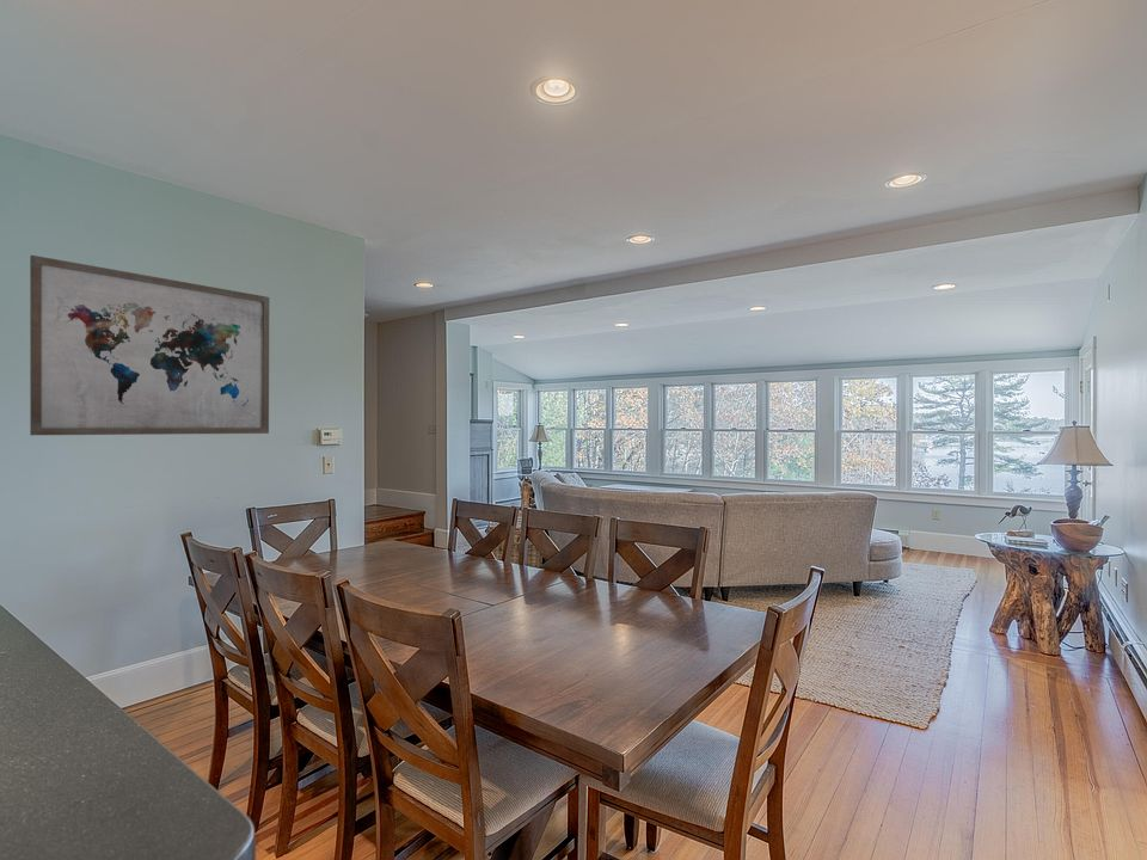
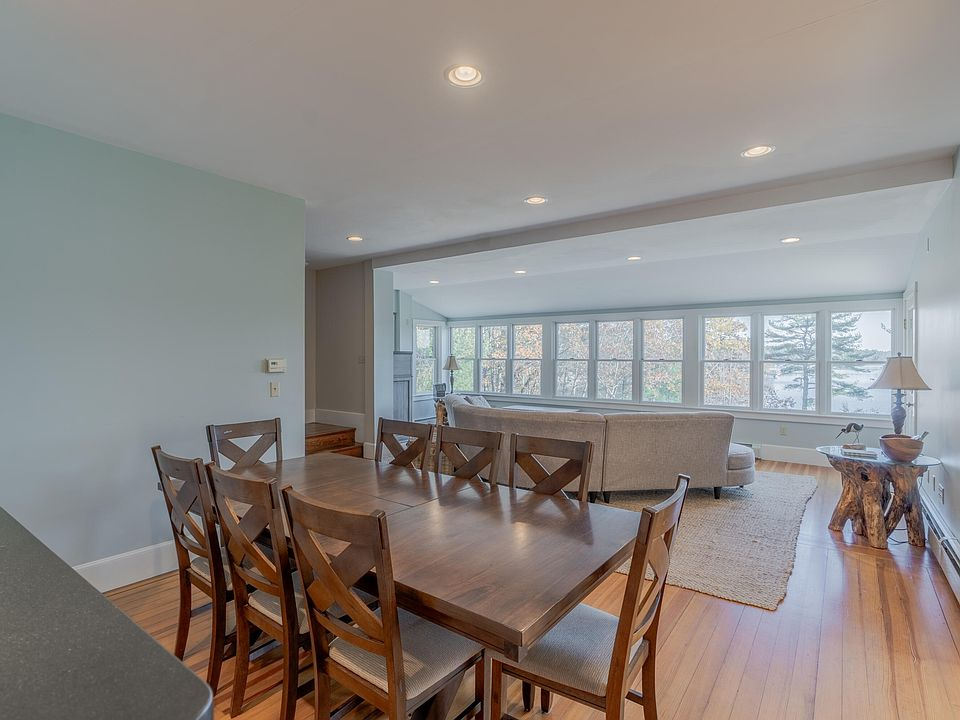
- wall art [29,254,270,436]
